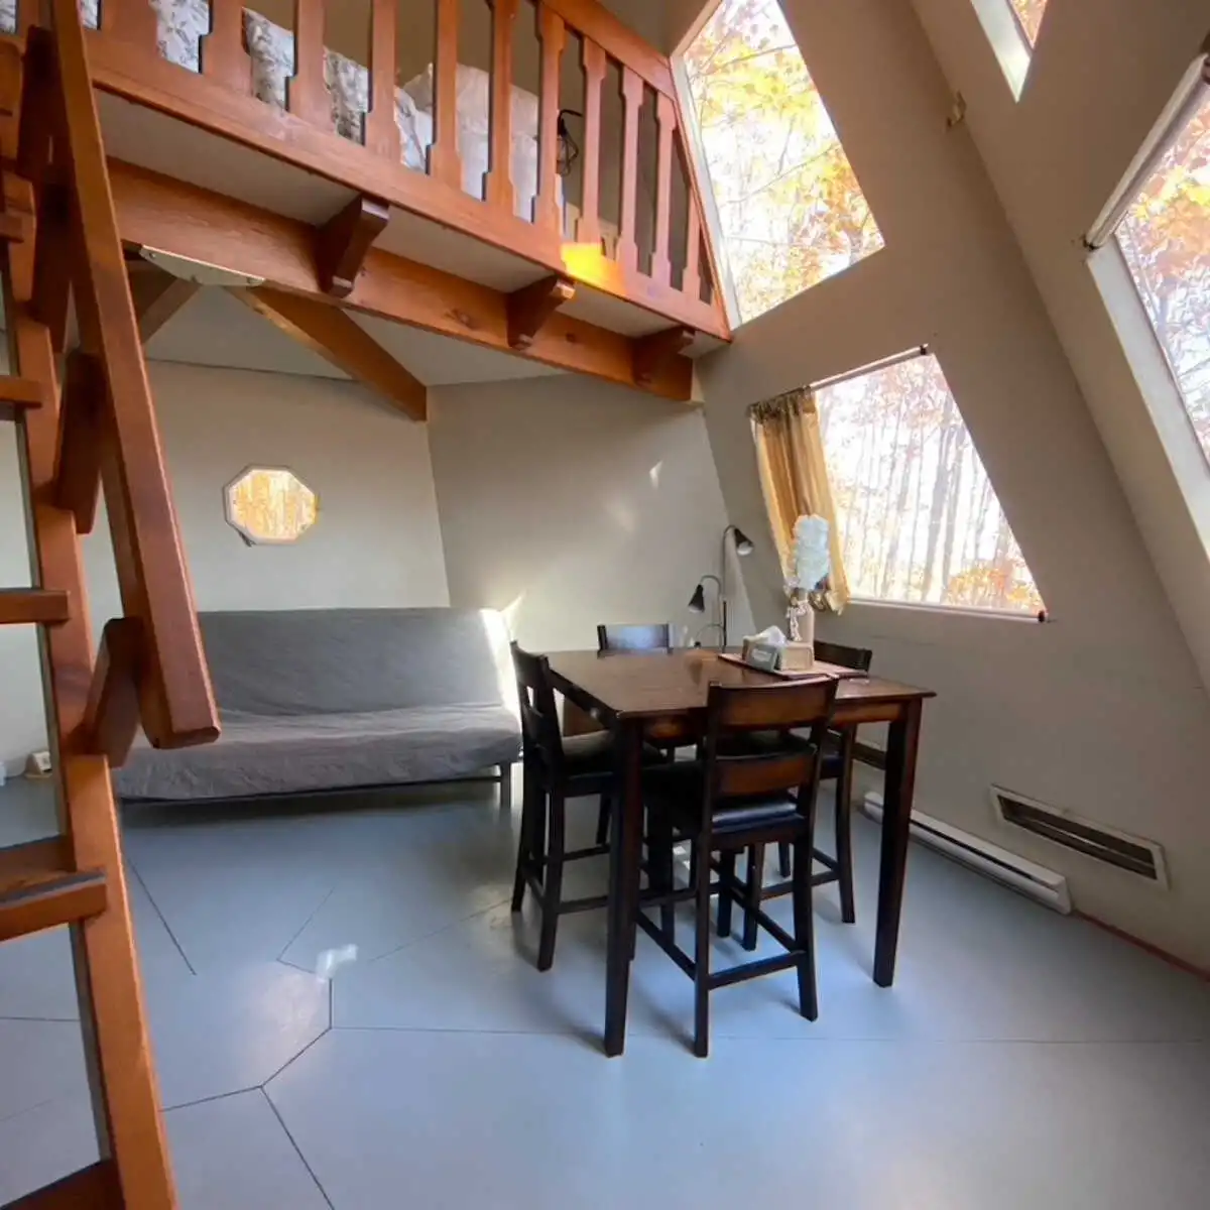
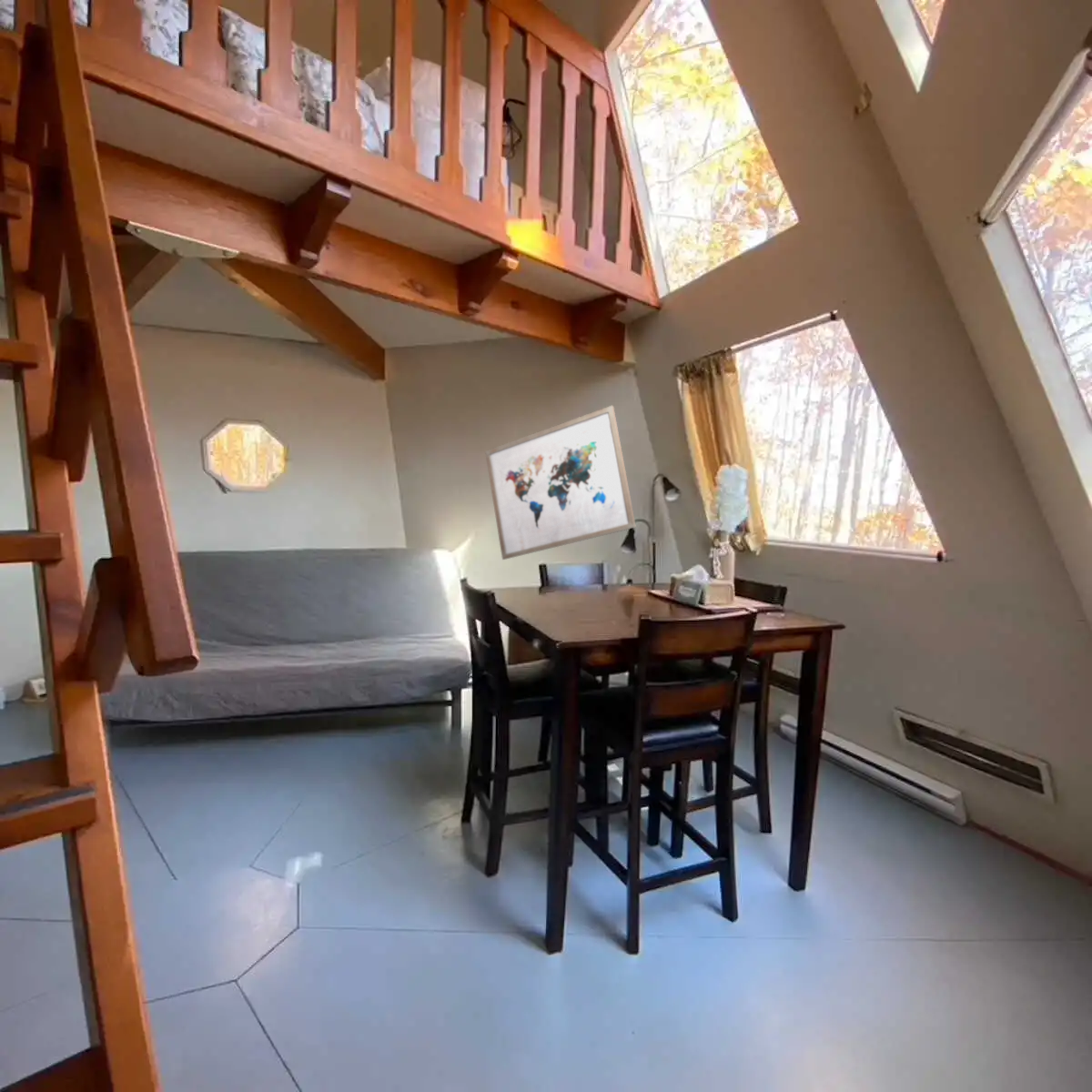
+ wall art [484,405,637,561]
